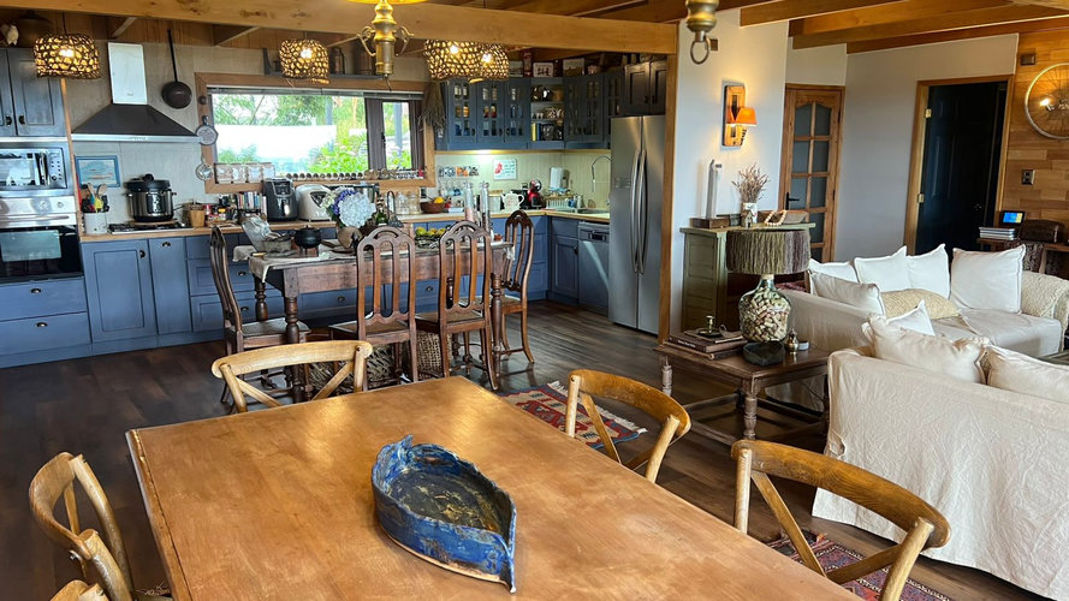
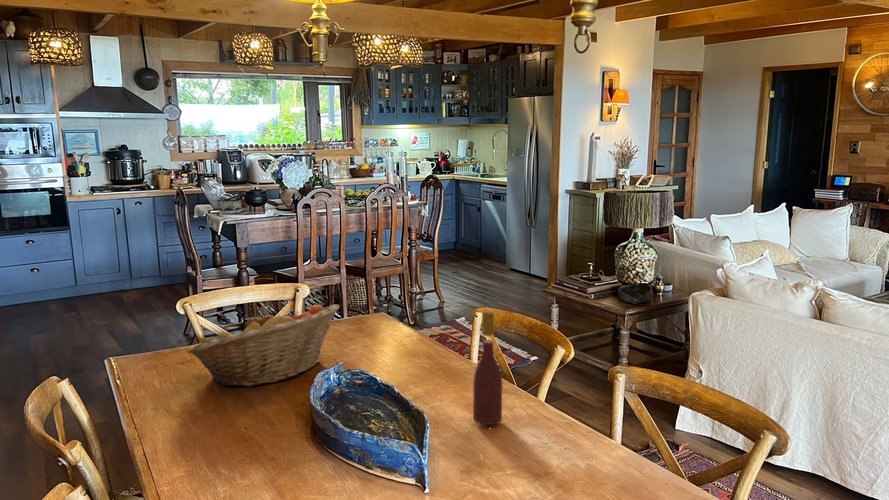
+ wine bottle [472,310,503,426]
+ fruit basket [187,304,340,387]
